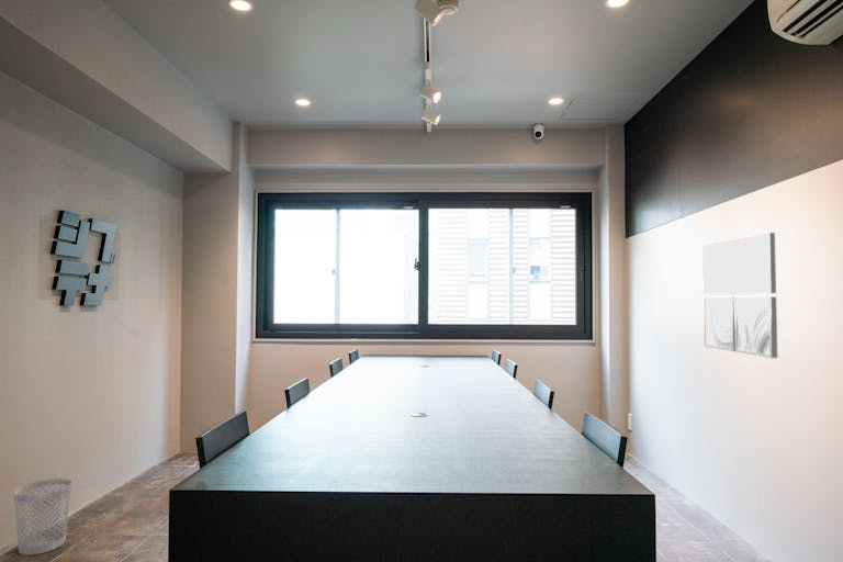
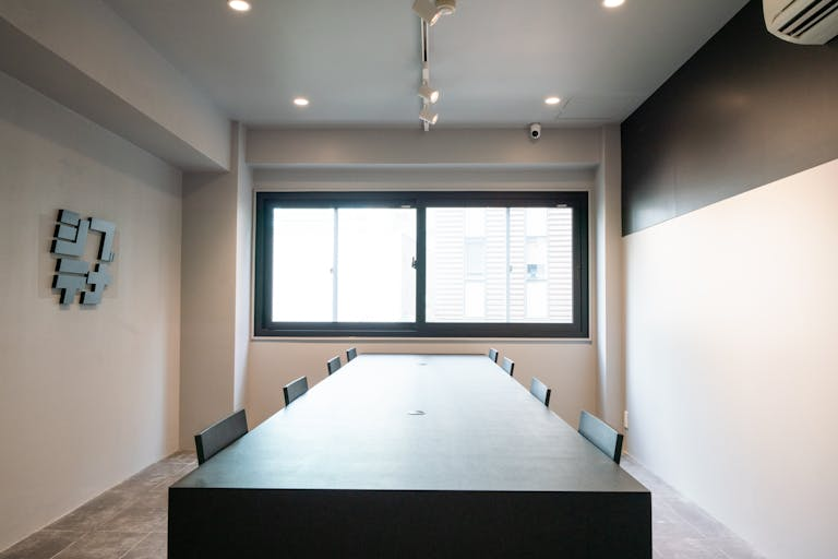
- wall art [701,232,778,359]
- wastebasket [13,477,74,557]
